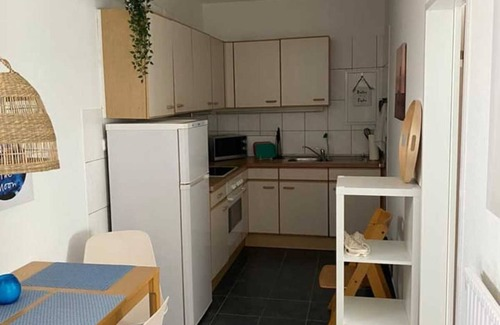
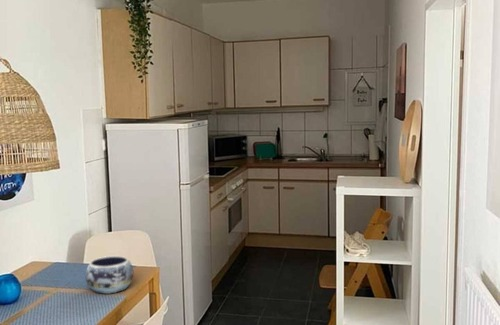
+ decorative bowl [85,255,134,295]
